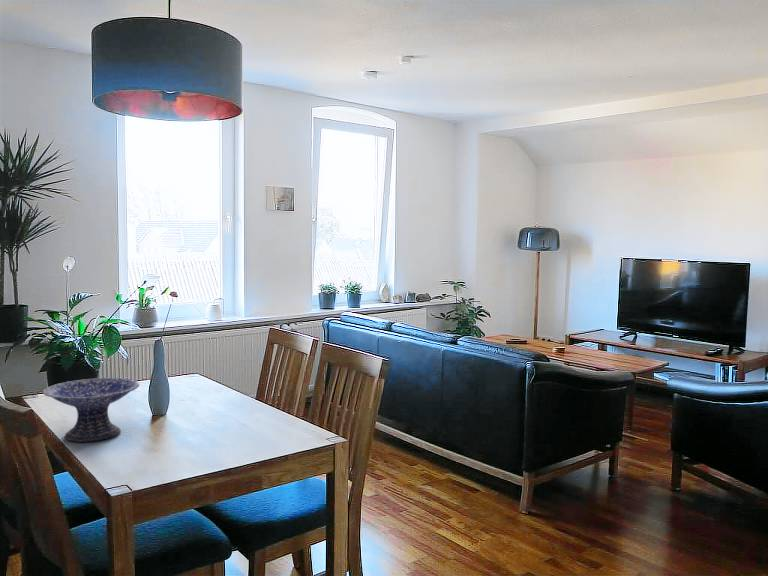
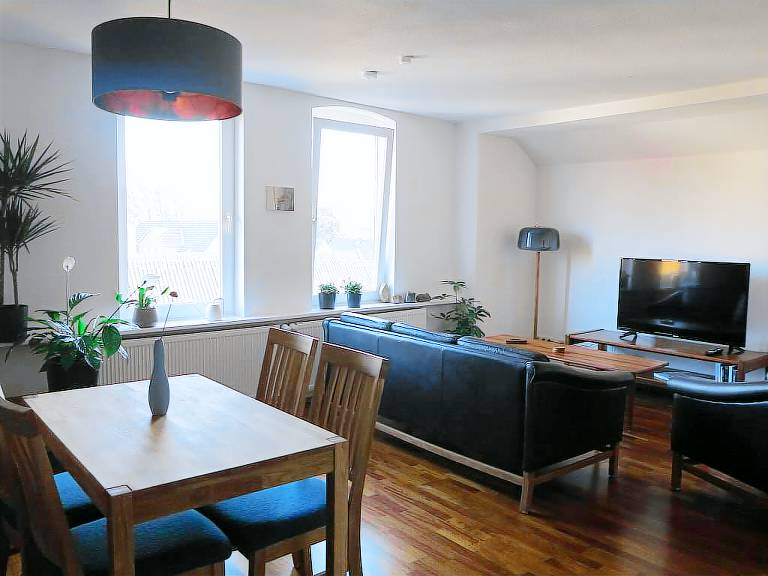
- decorative bowl [42,377,140,443]
